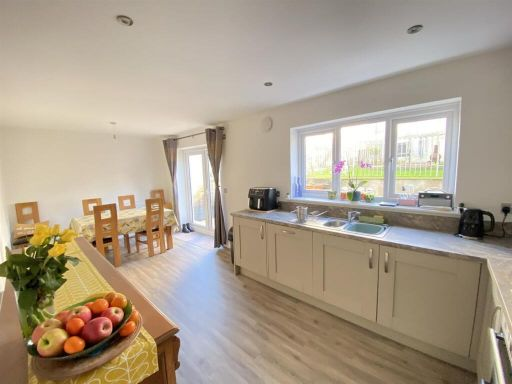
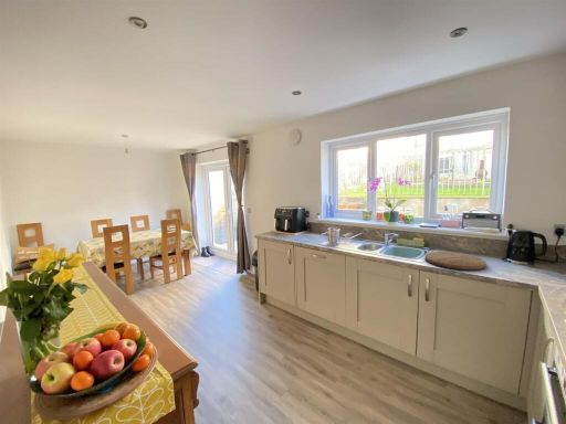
+ cutting board [424,251,488,272]
